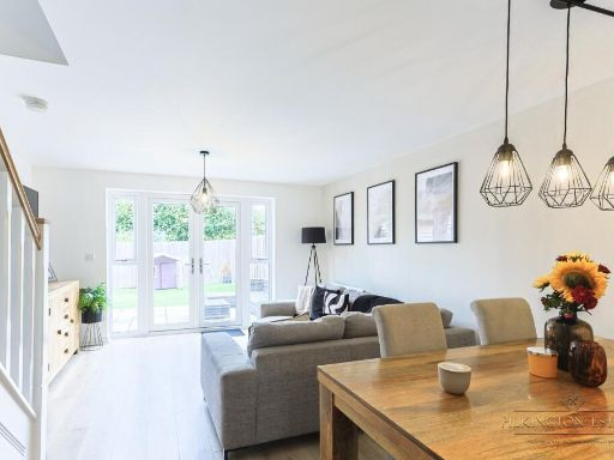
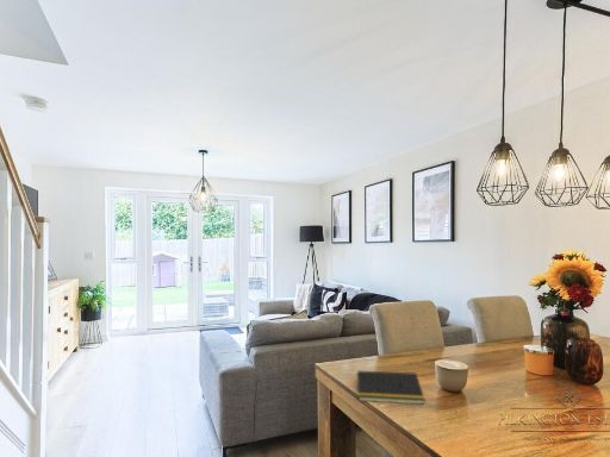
+ notepad [355,370,427,406]
